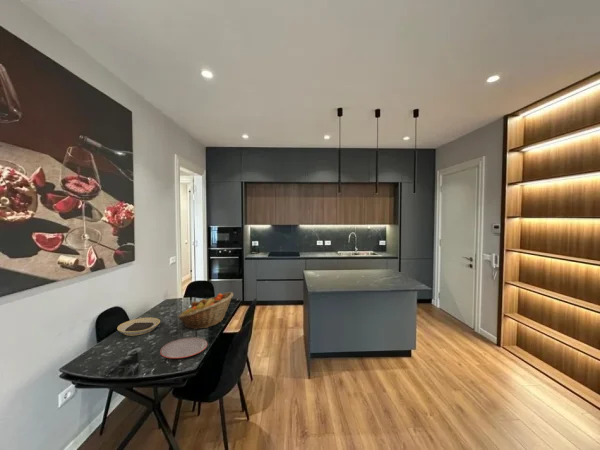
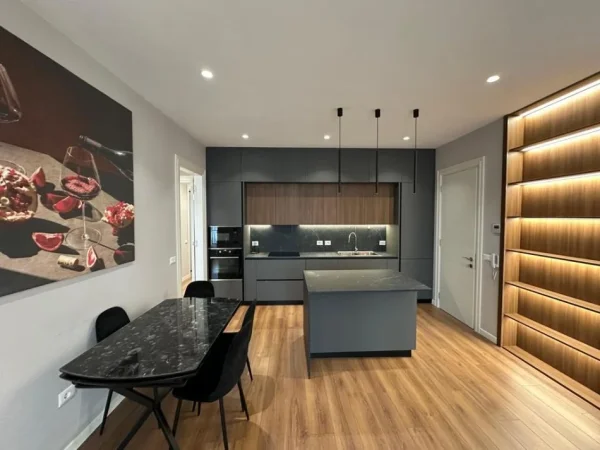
- plate [116,317,161,337]
- fruit basket [177,291,234,331]
- plate [159,336,208,359]
